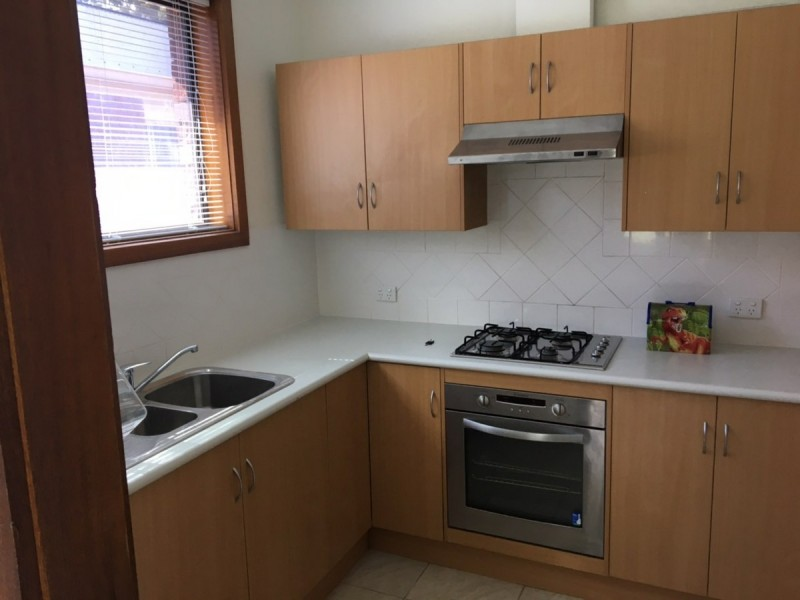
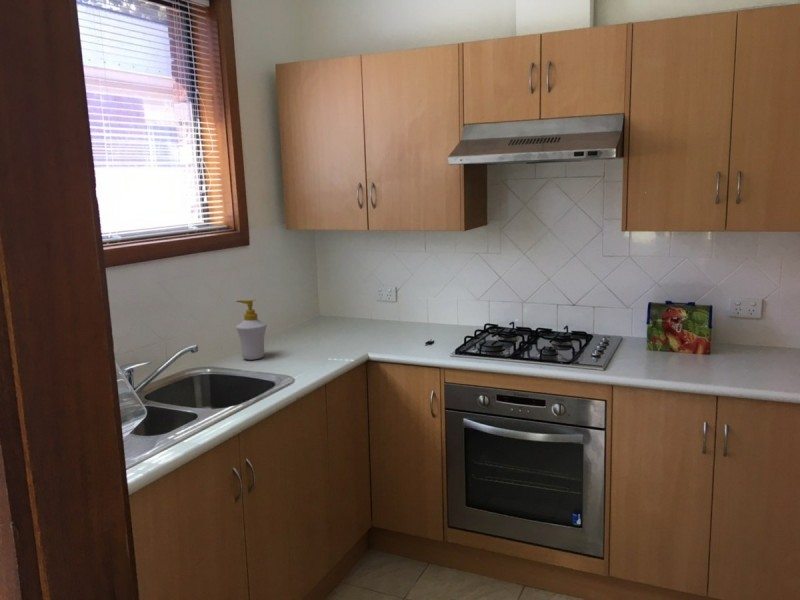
+ soap bottle [235,298,268,361]
